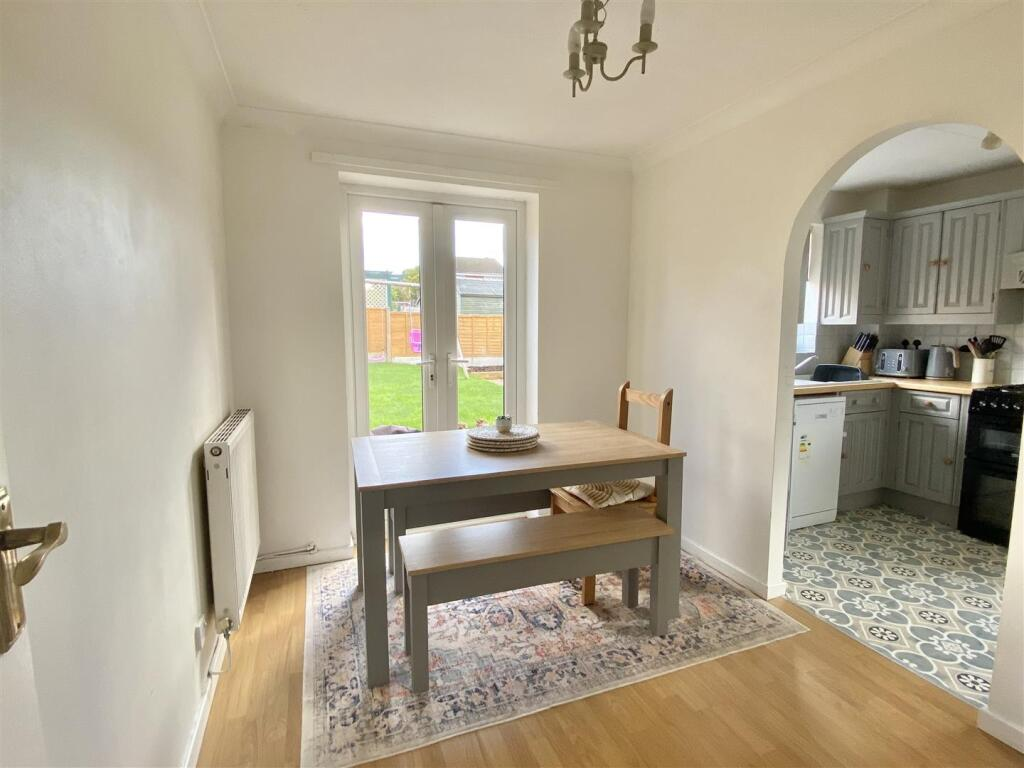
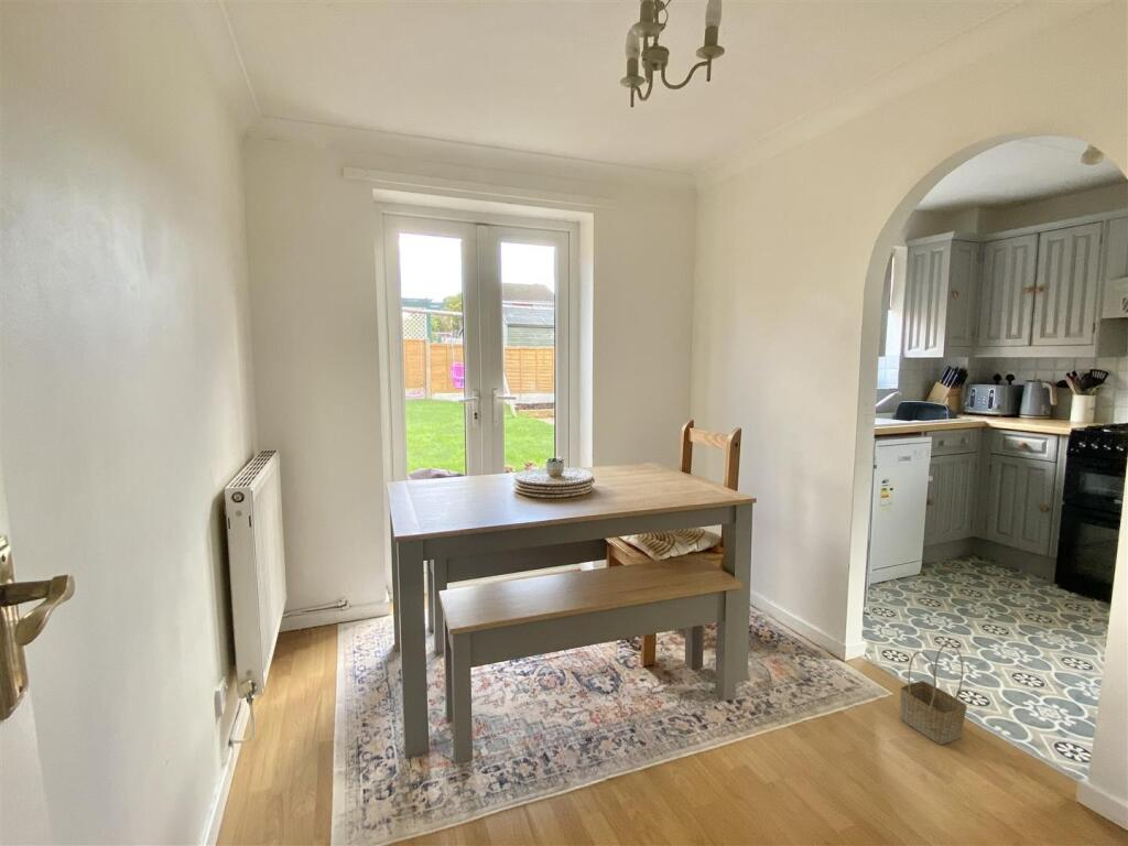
+ basket [899,642,968,746]
